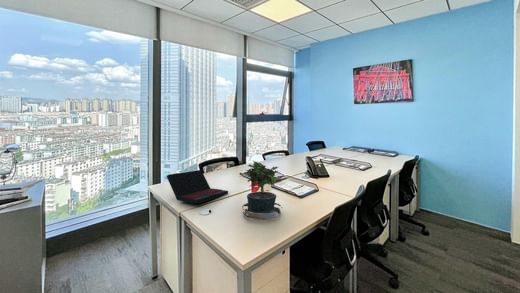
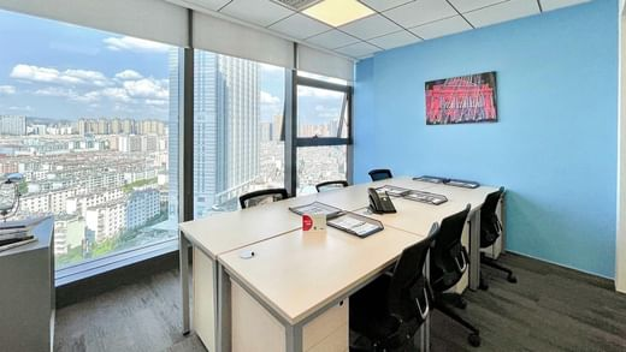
- potted plant [241,160,283,220]
- laptop [165,169,229,205]
